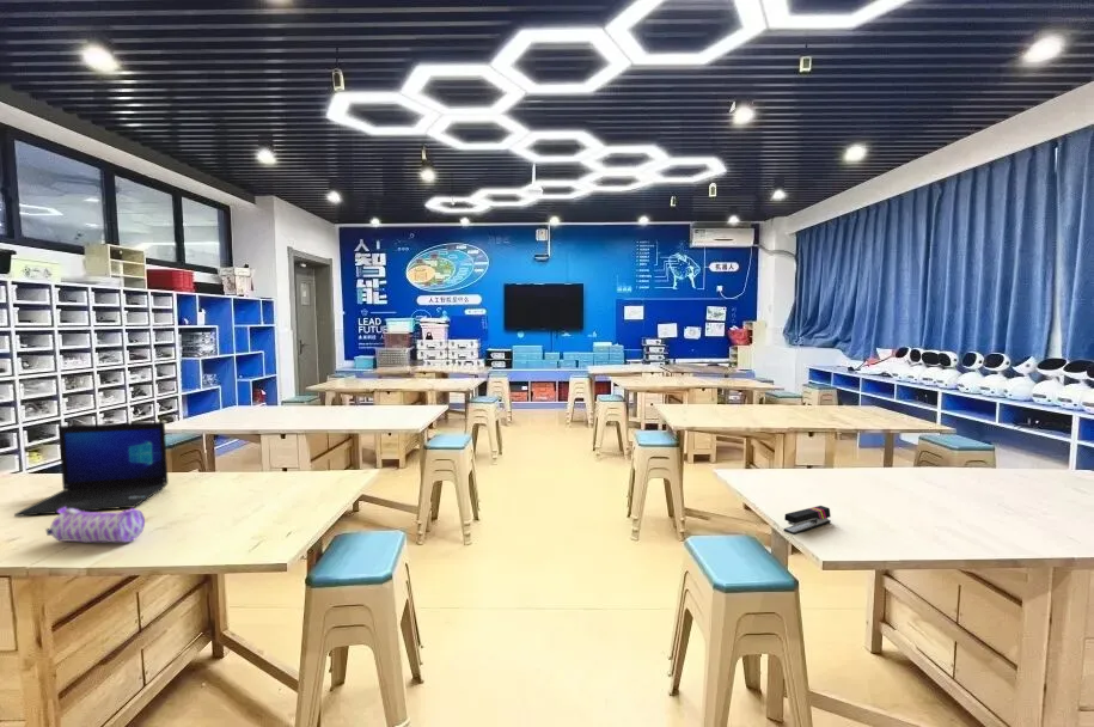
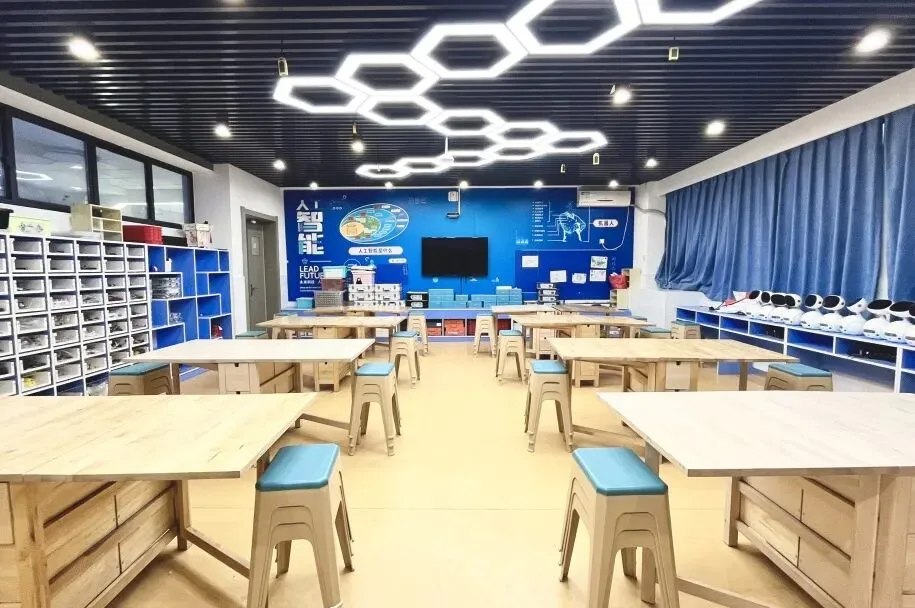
- laptop [13,421,170,518]
- pencil case [44,507,146,543]
- stapler [782,505,832,536]
